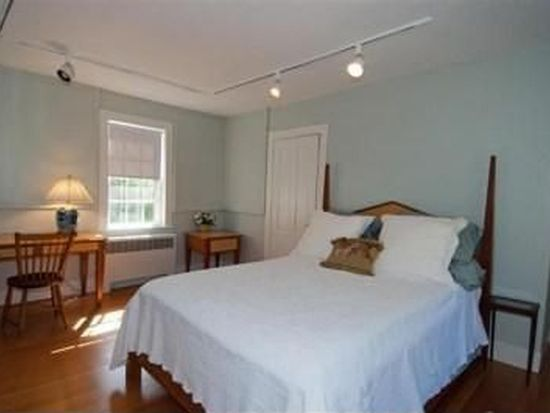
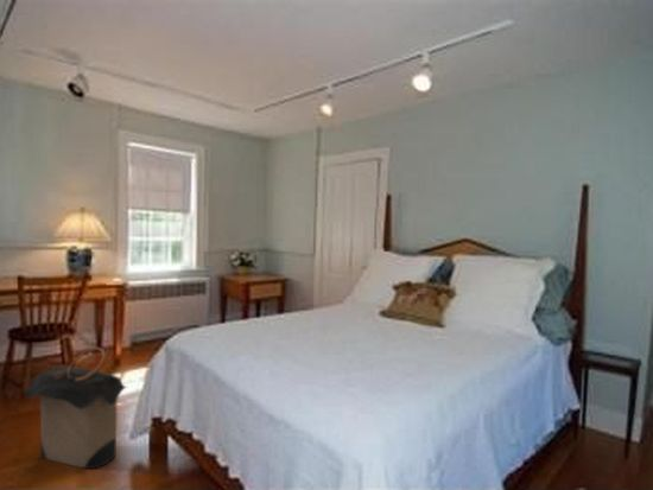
+ laundry hamper [24,346,128,470]
